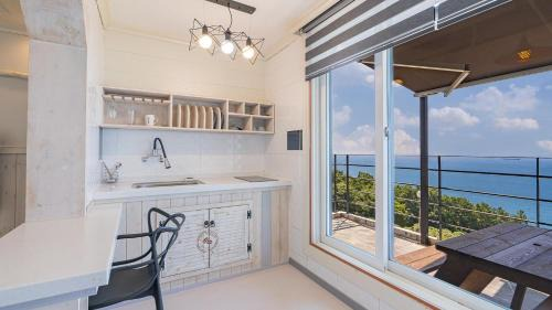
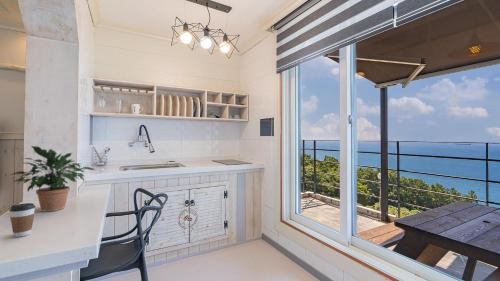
+ coffee cup [9,202,36,238]
+ potted plant [10,145,95,213]
